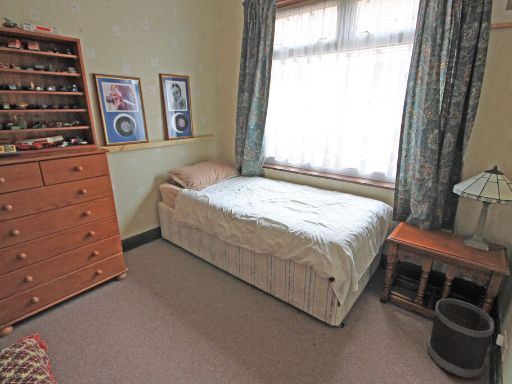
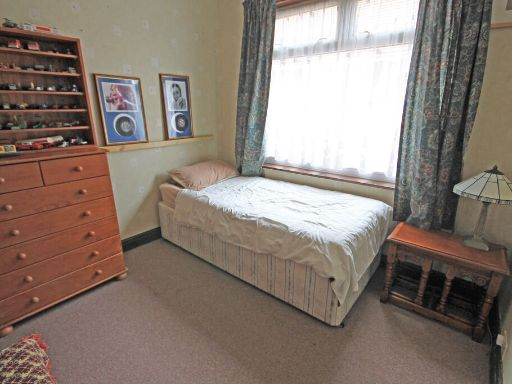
- wastebasket [426,298,495,380]
